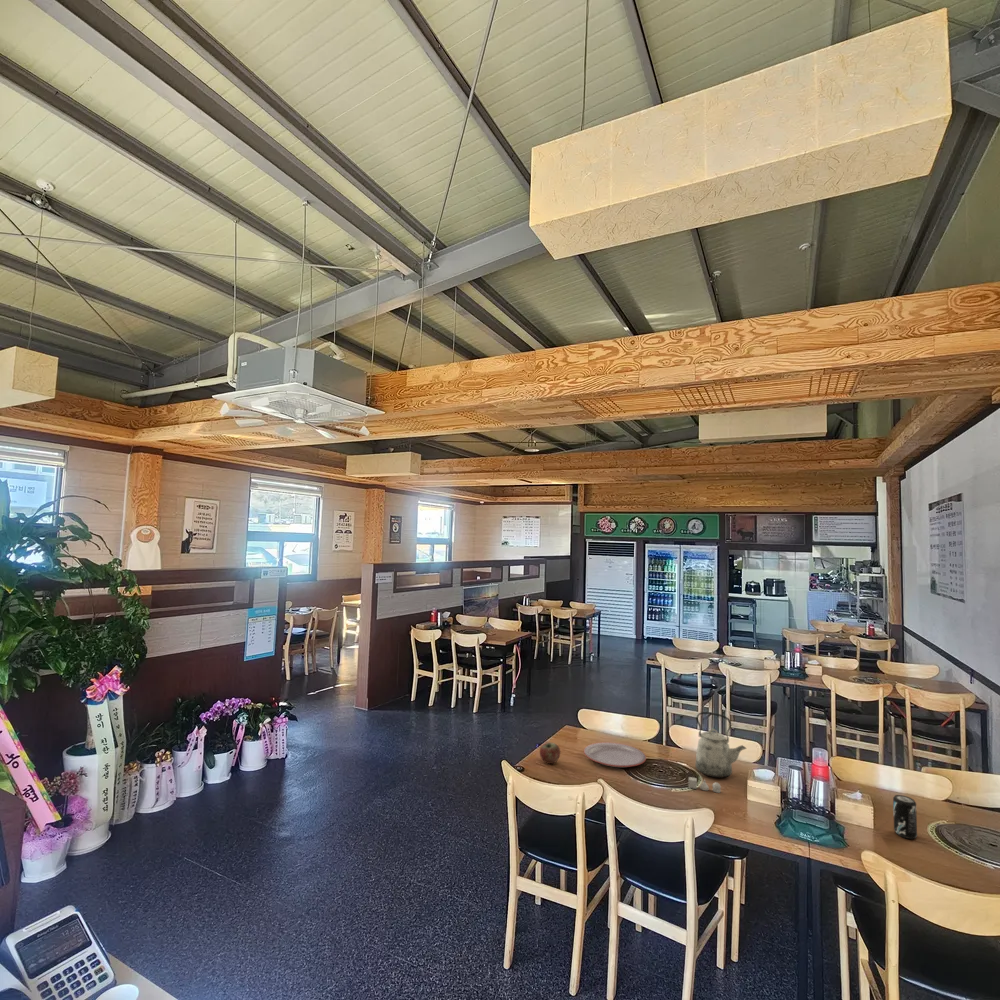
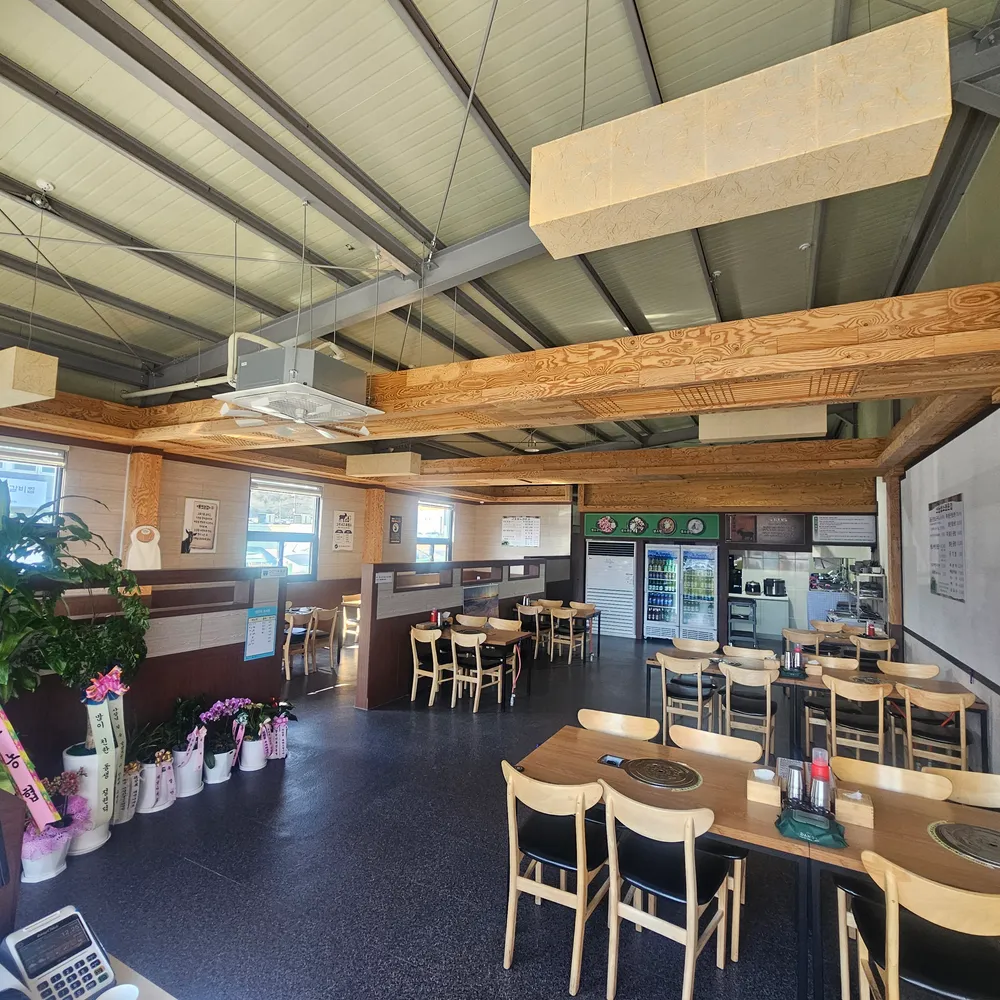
- kettle [694,711,747,779]
- apple [539,741,561,765]
- plate [583,741,647,768]
- salt and pepper shaker set [687,776,722,794]
- beverage can [892,794,918,840]
